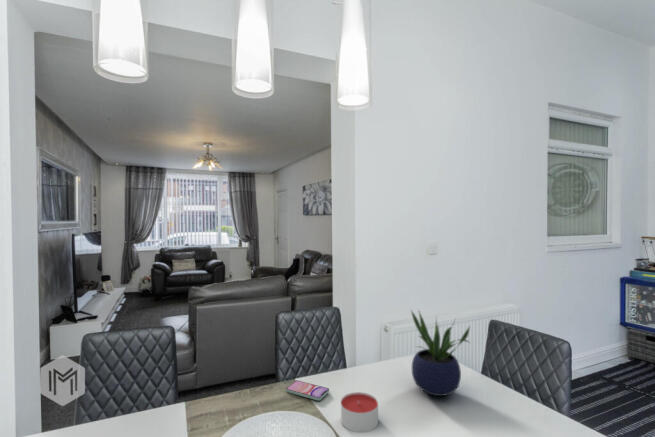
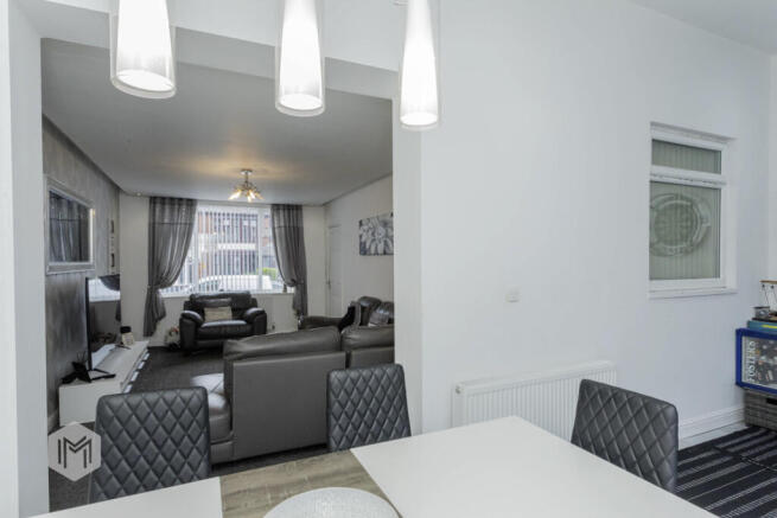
- potted plant [410,309,471,397]
- candle [340,391,379,433]
- smartphone [285,380,330,402]
